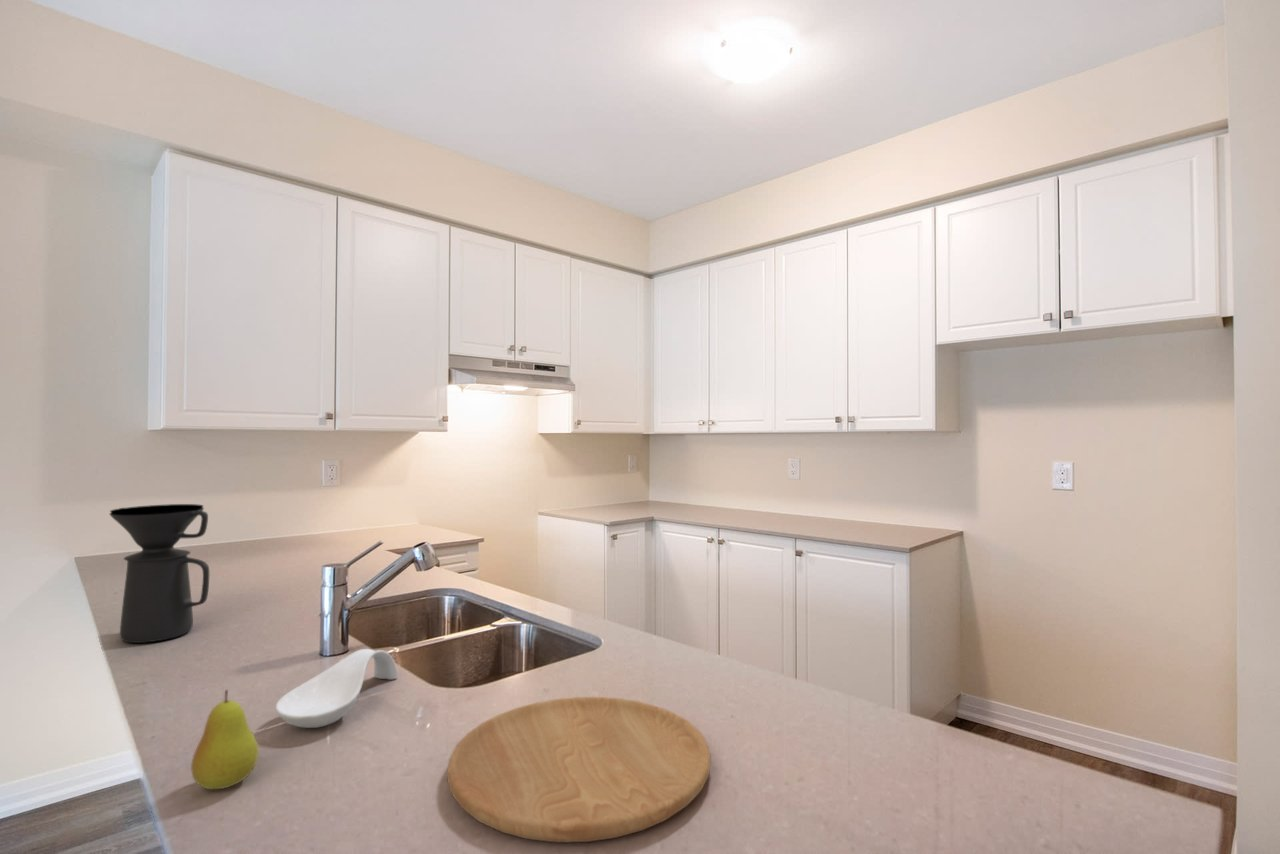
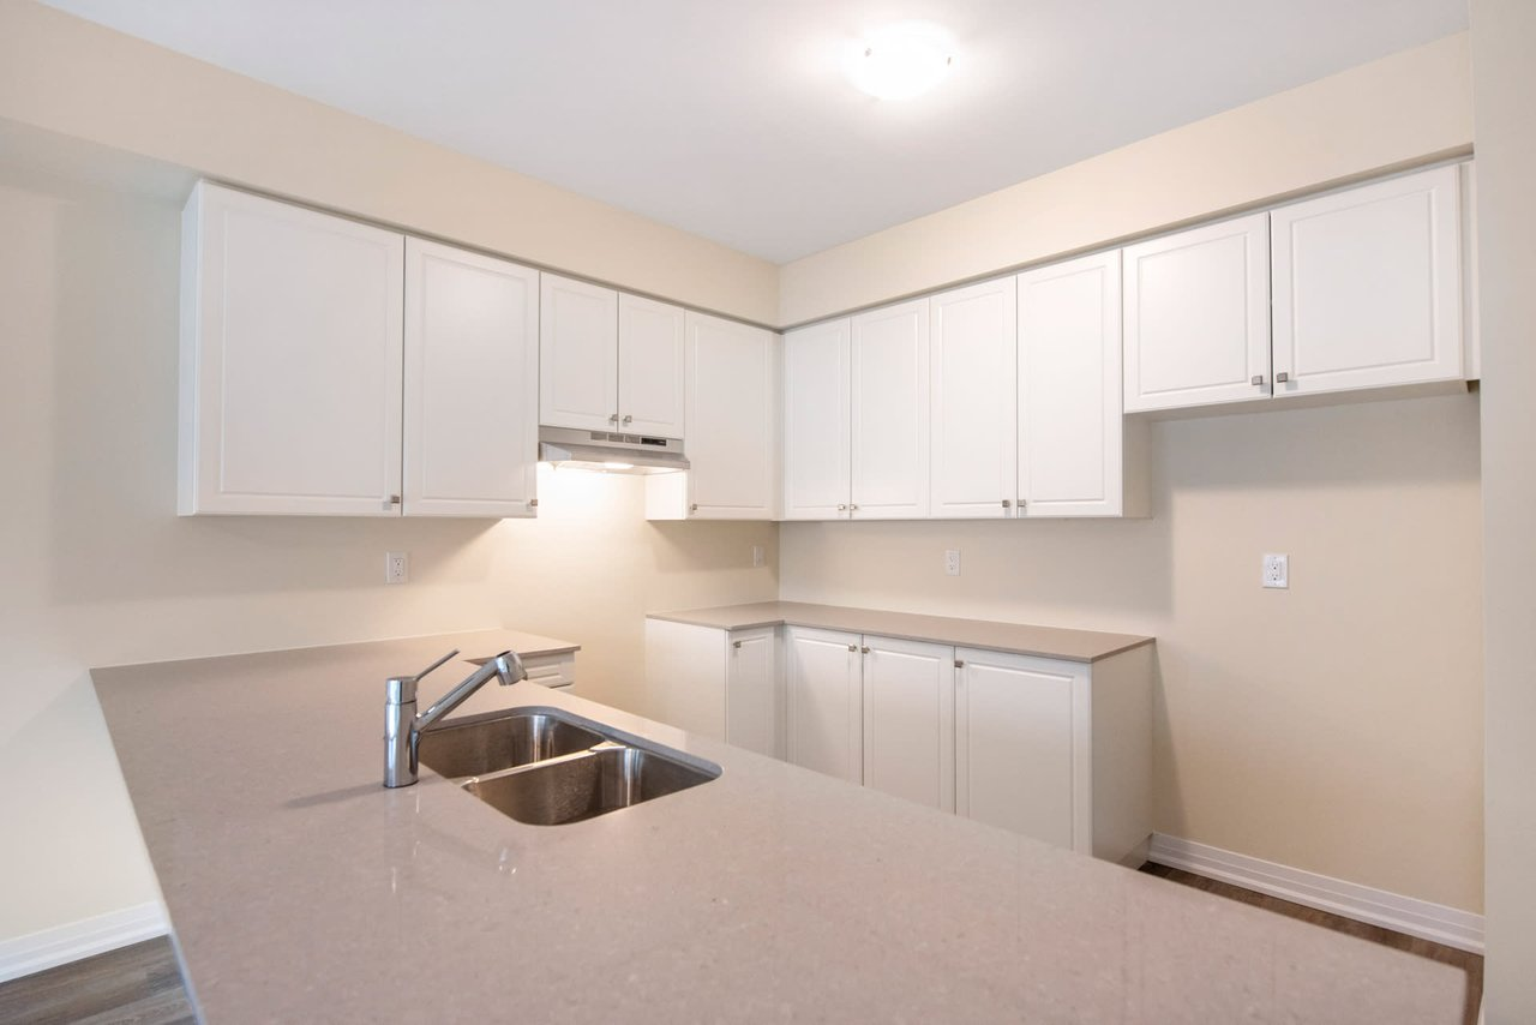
- coffee maker [109,503,210,644]
- fruit [190,689,260,790]
- cutting board [446,696,712,843]
- spoon rest [274,648,399,729]
